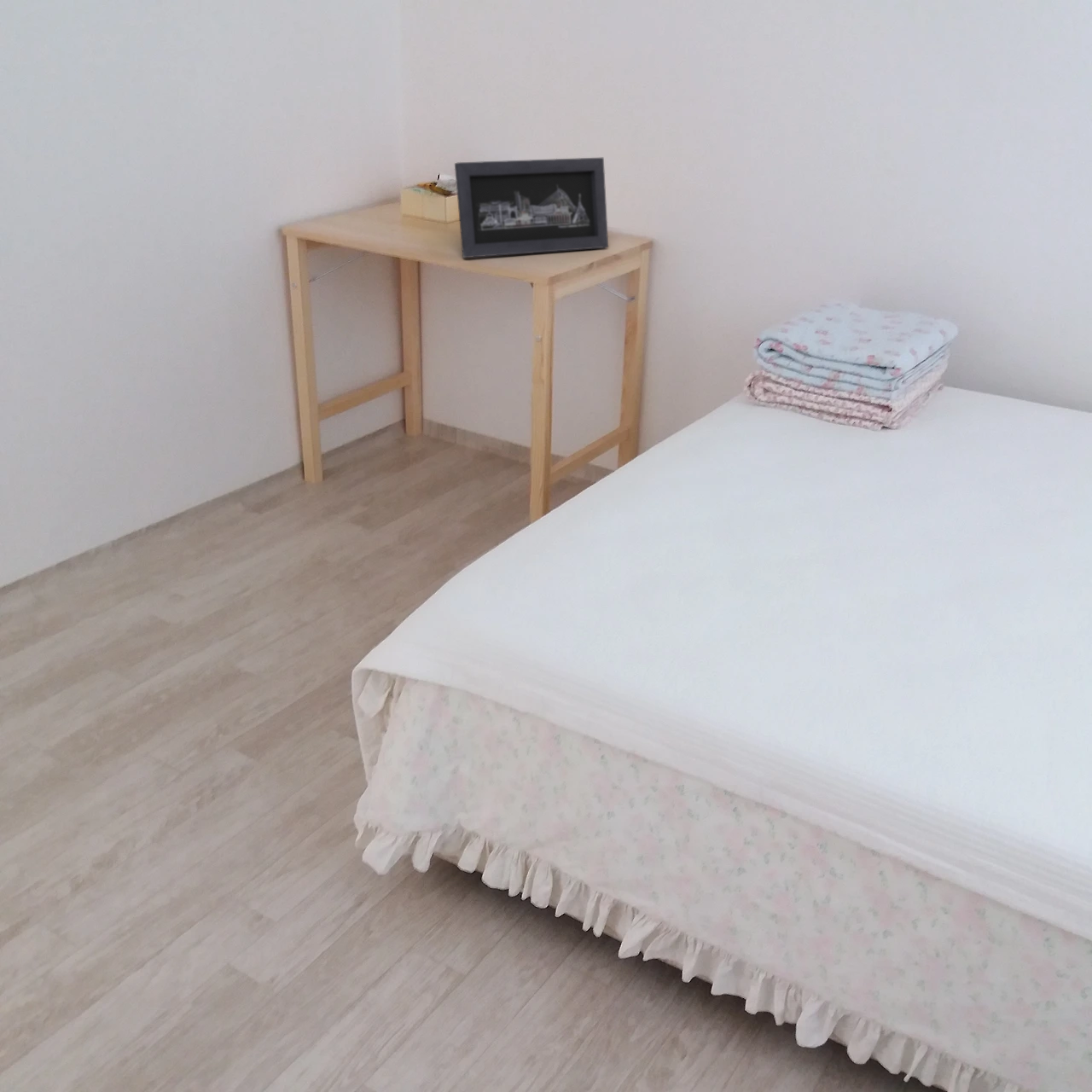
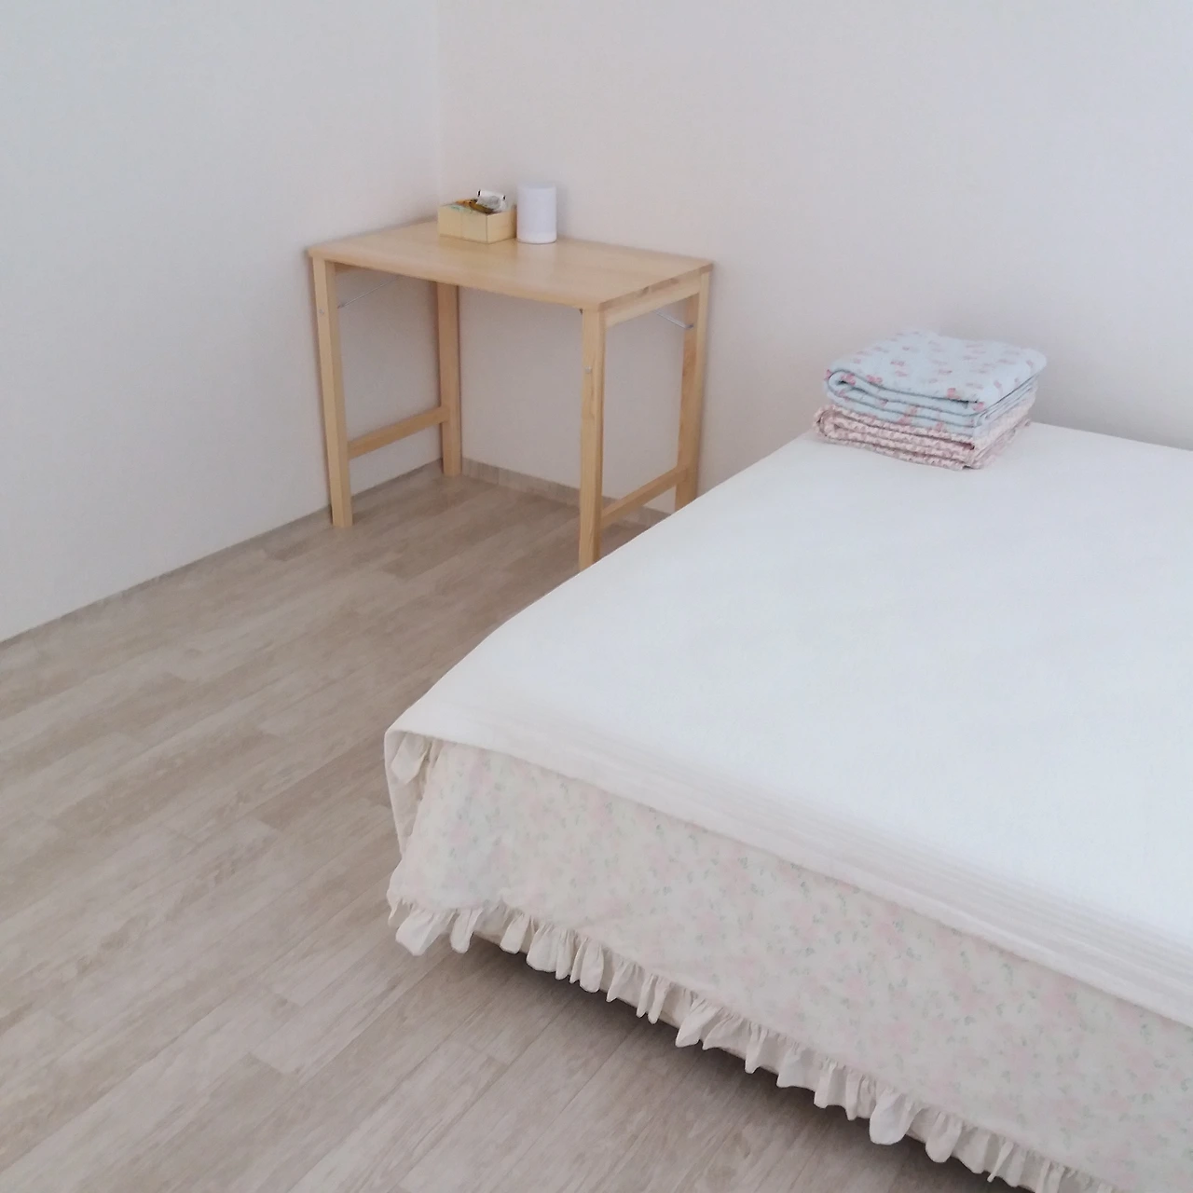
- picture frame [454,157,609,258]
